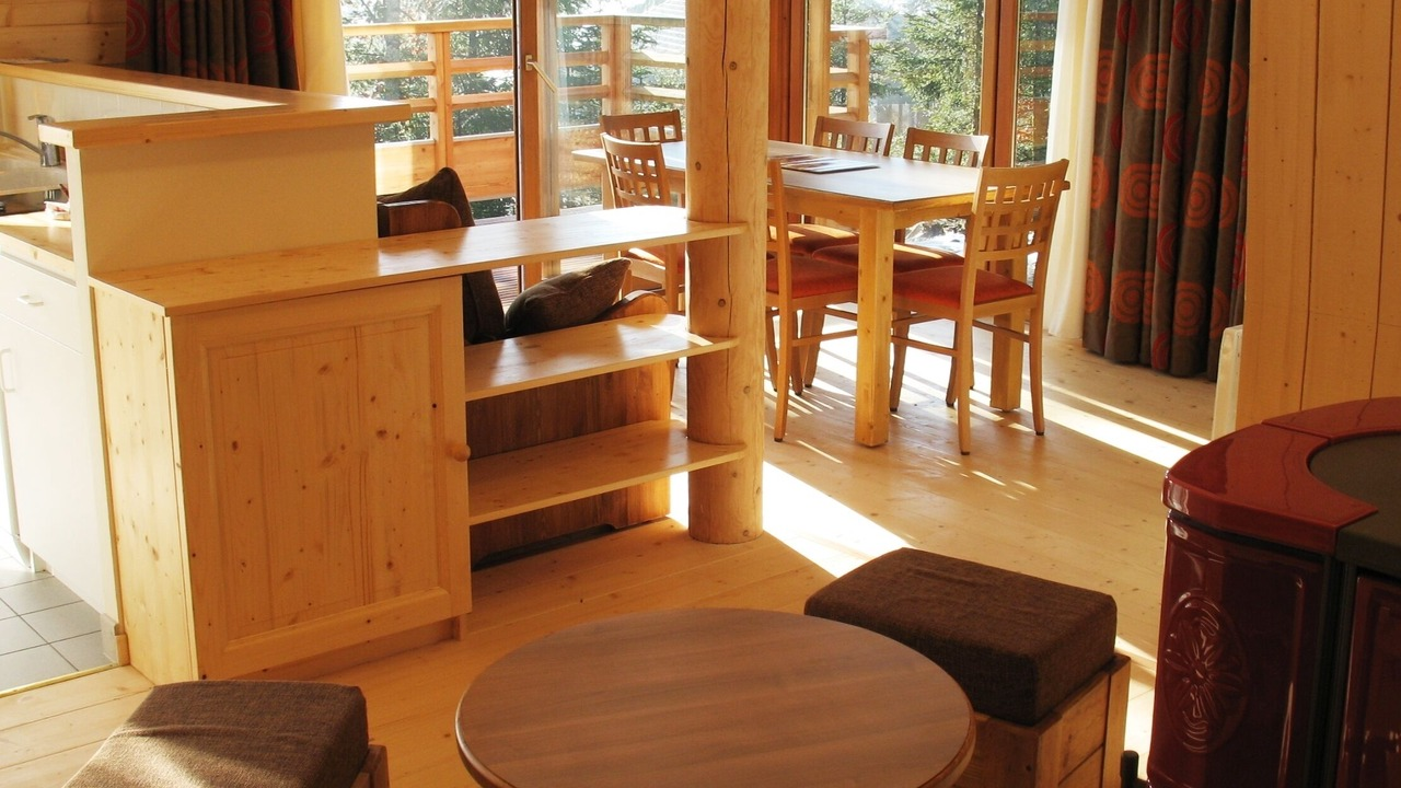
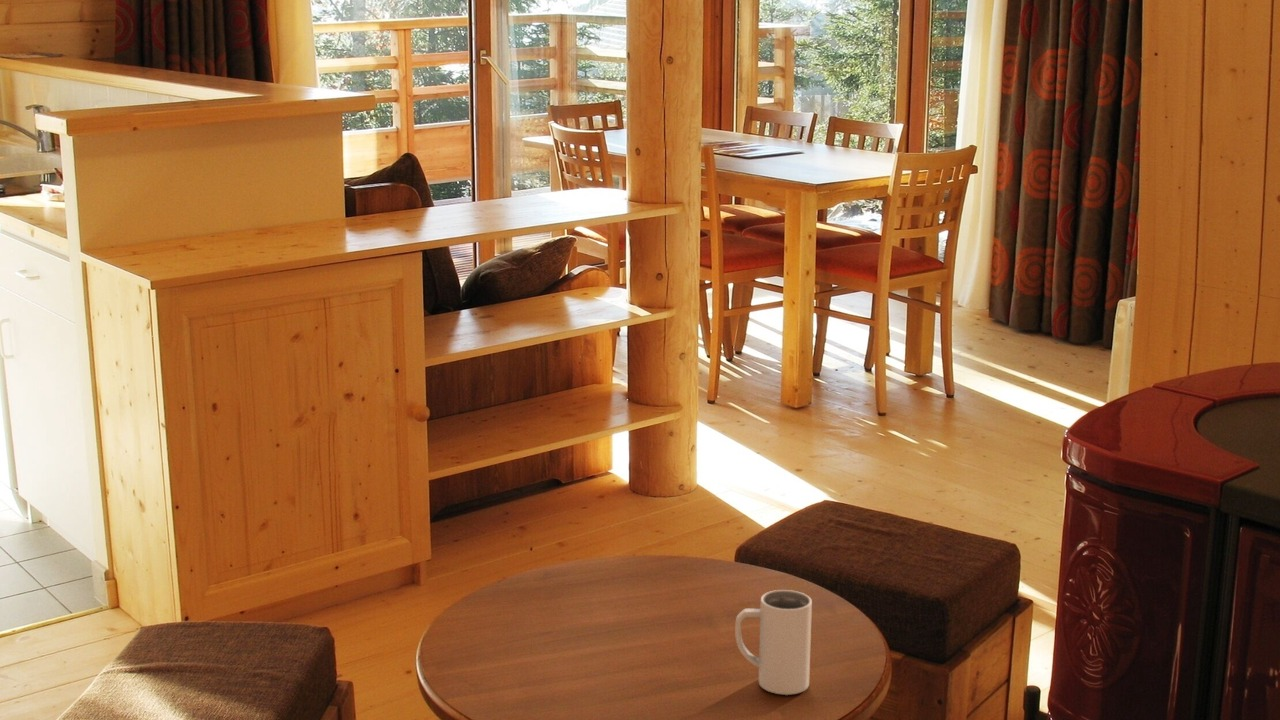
+ mug [734,589,813,696]
